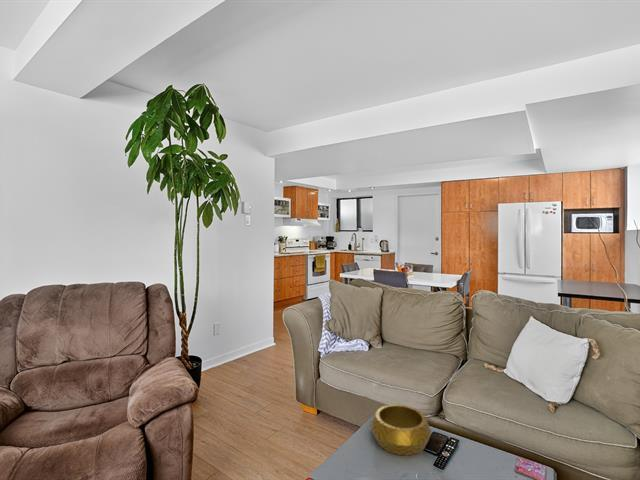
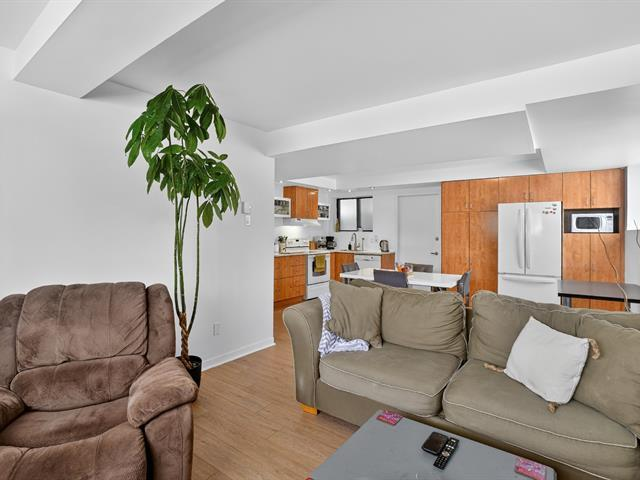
- decorative bowl [370,403,432,456]
